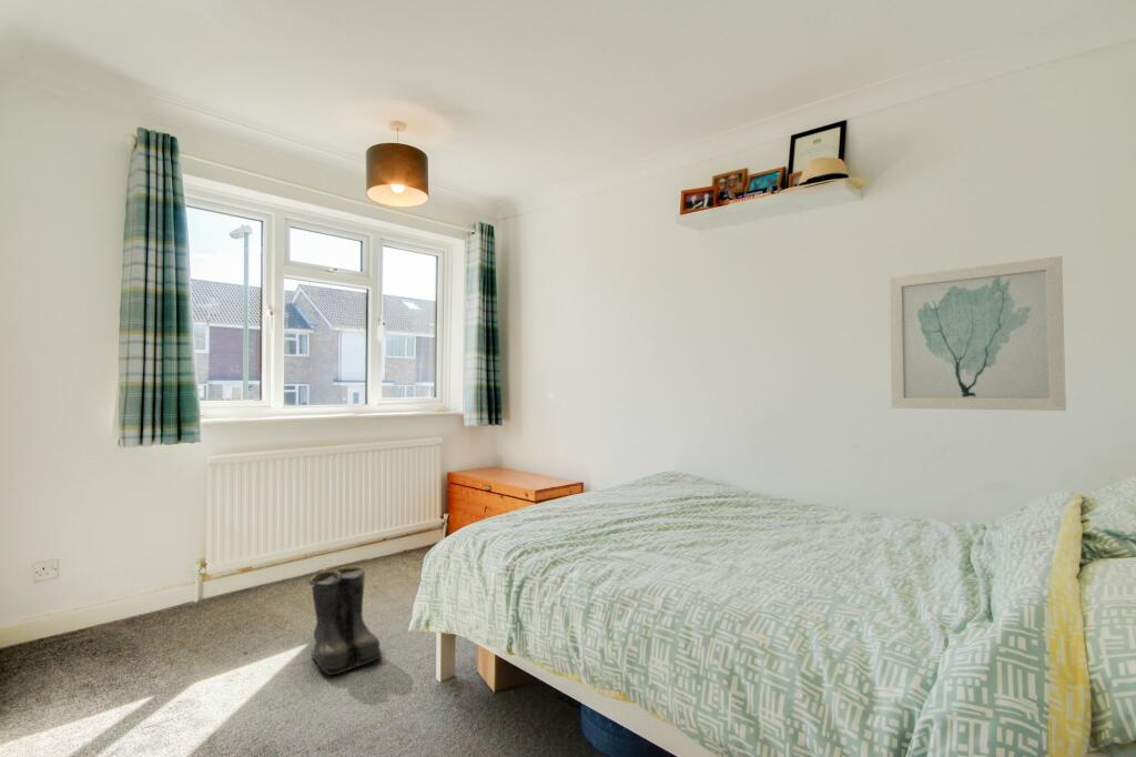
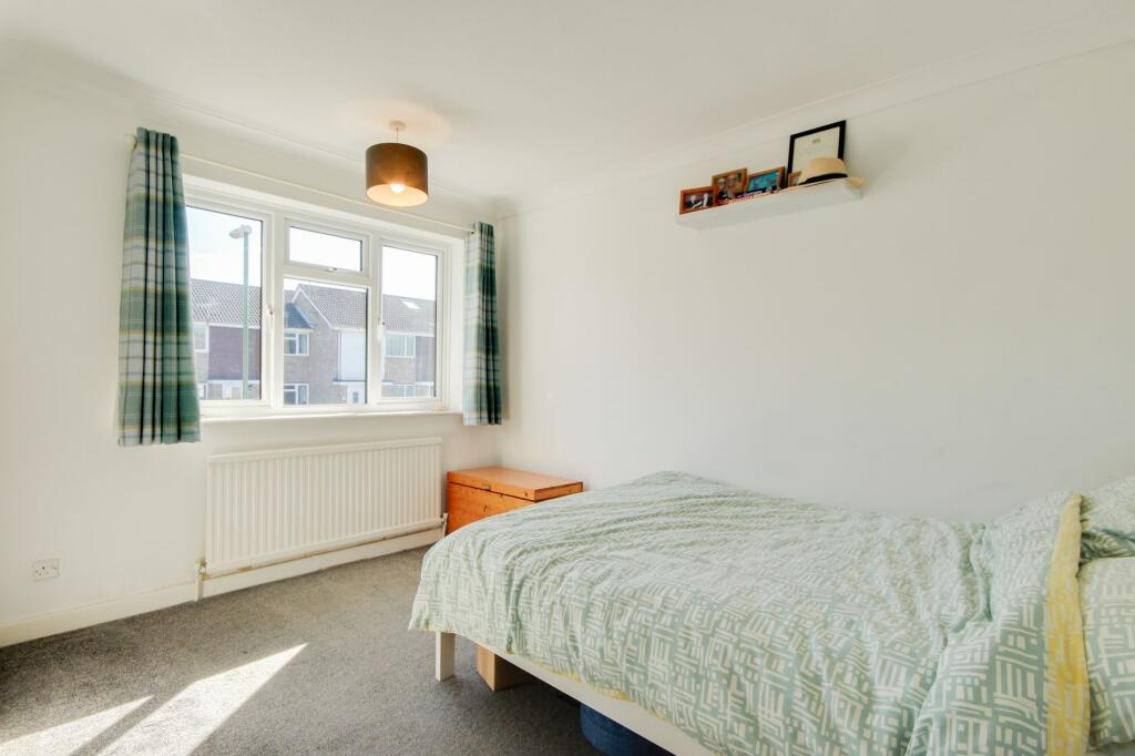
- boots [308,566,386,676]
- wall art [888,255,1067,412]
